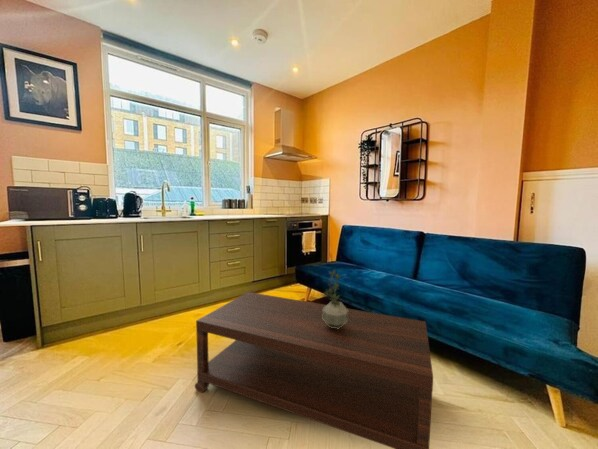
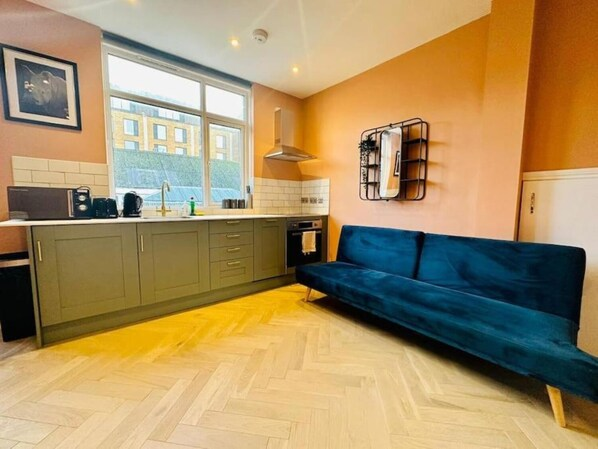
- potted plant [321,269,348,329]
- coffee table [194,291,434,449]
